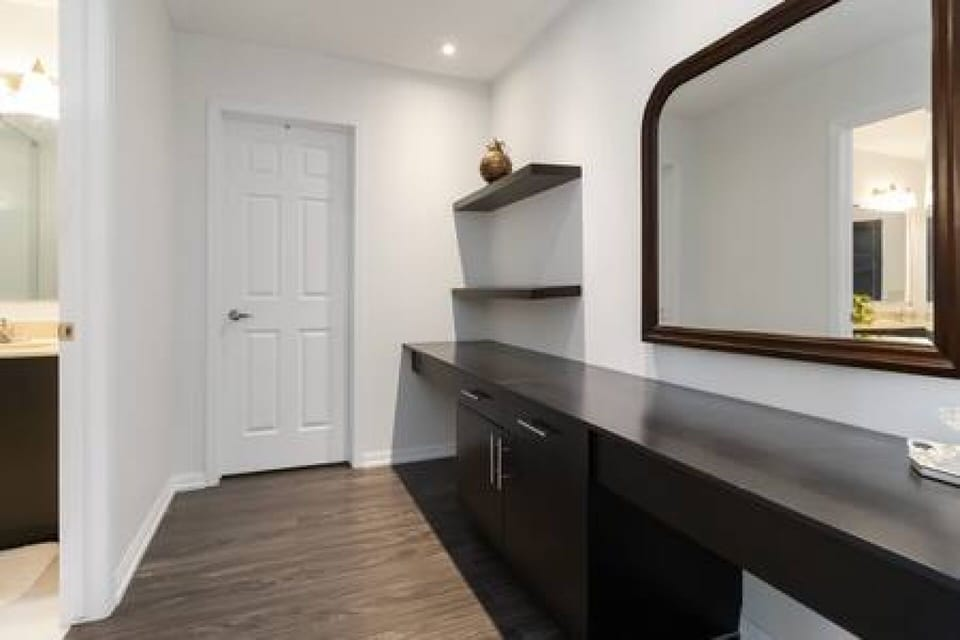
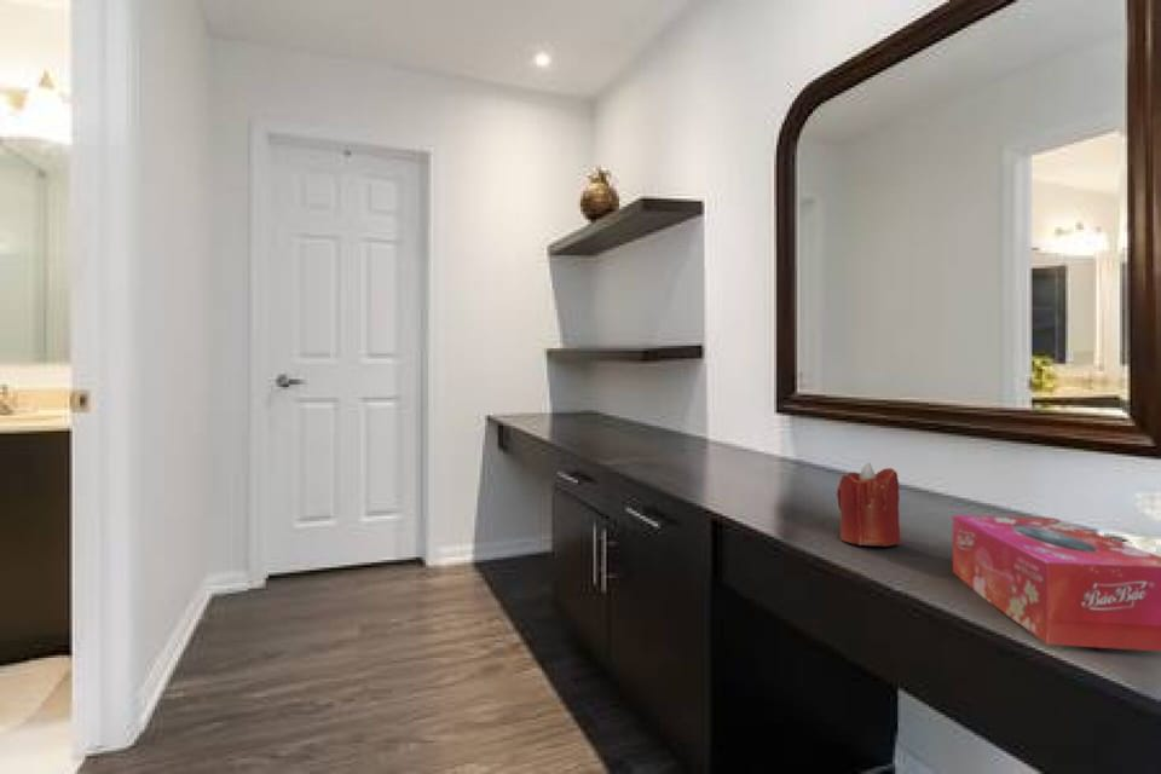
+ tissue box [952,514,1161,653]
+ candle [836,461,901,547]
